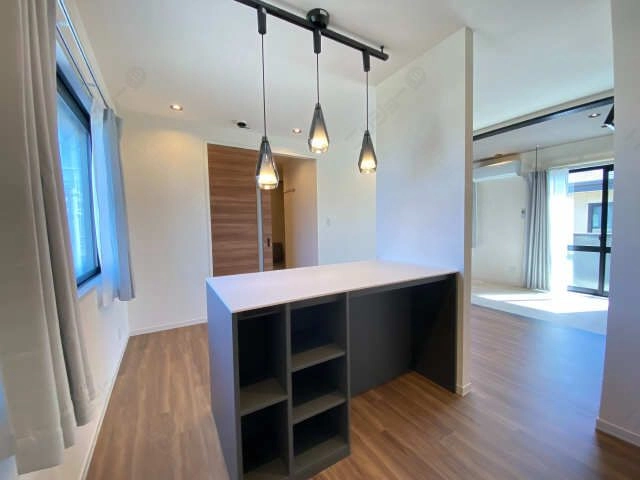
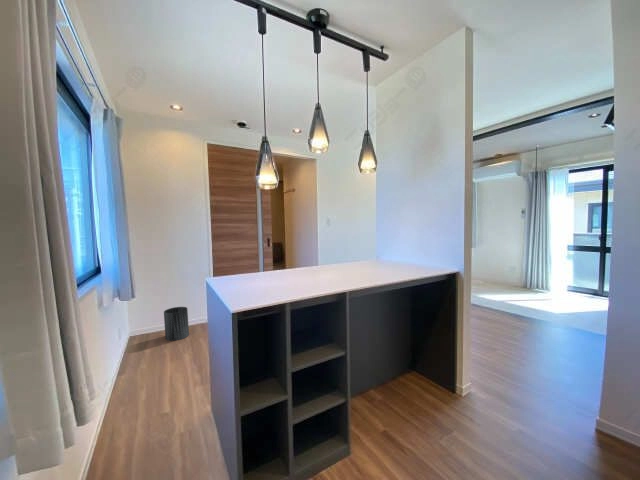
+ trash can [163,306,190,342]
